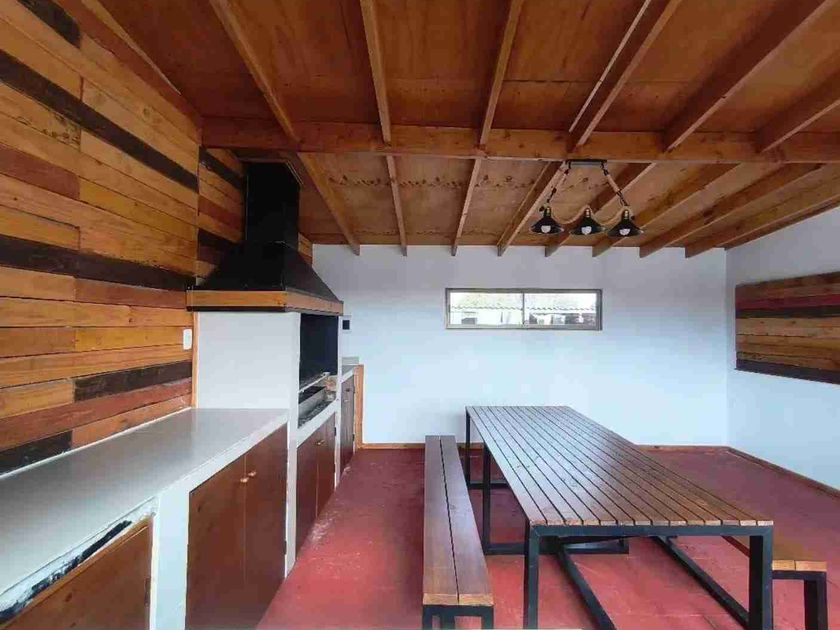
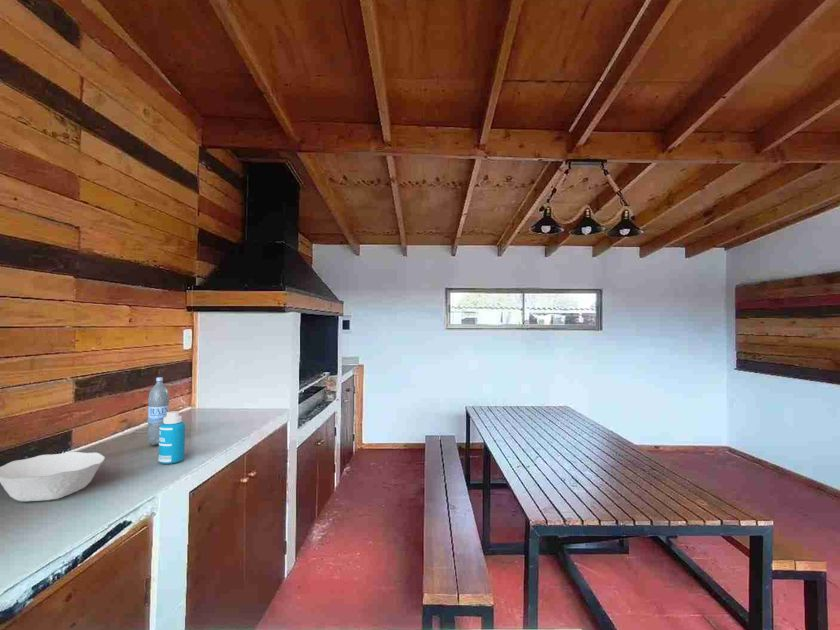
+ water bottle [146,376,170,447]
+ bottle [158,410,186,465]
+ bowl [0,451,106,502]
